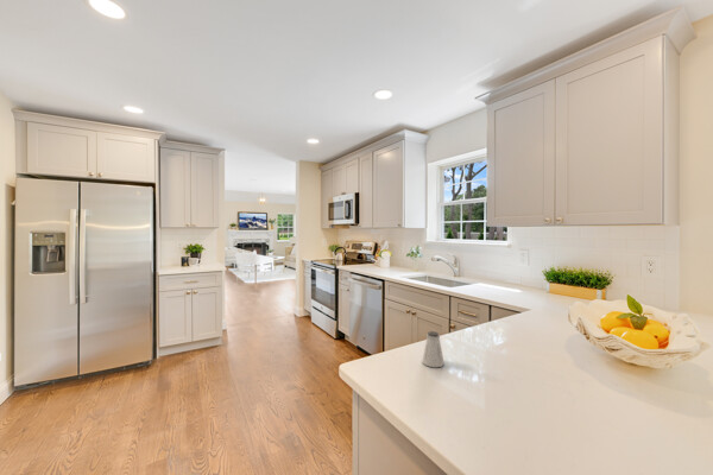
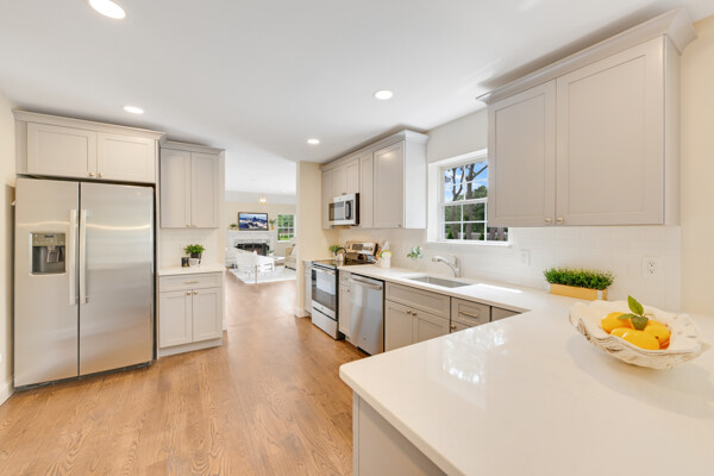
- saltshaker [421,330,446,368]
